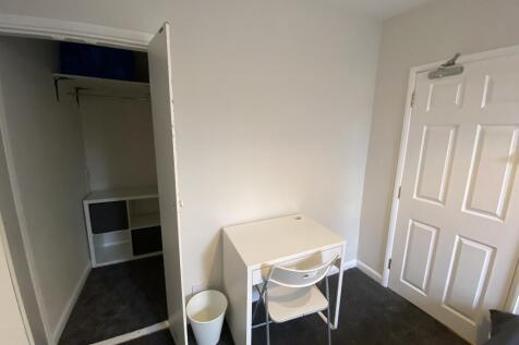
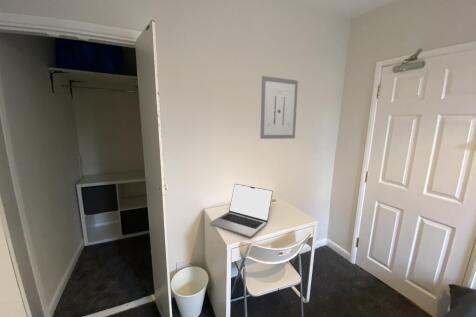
+ laptop [209,183,274,238]
+ wall art [259,75,299,140]
